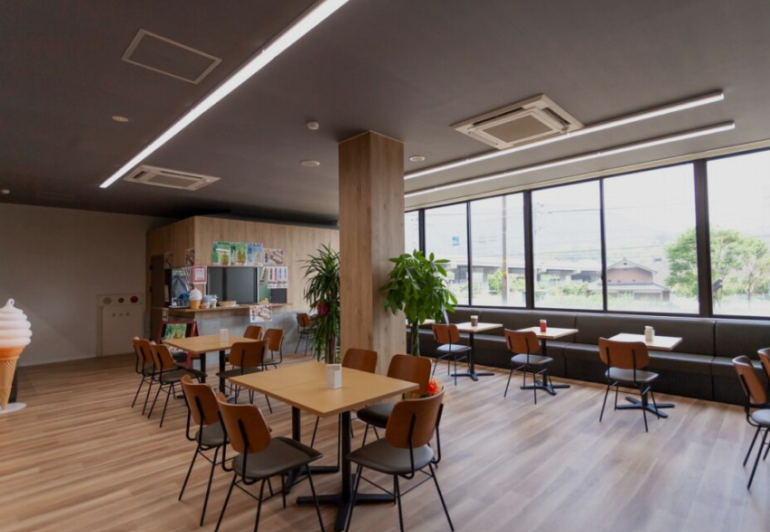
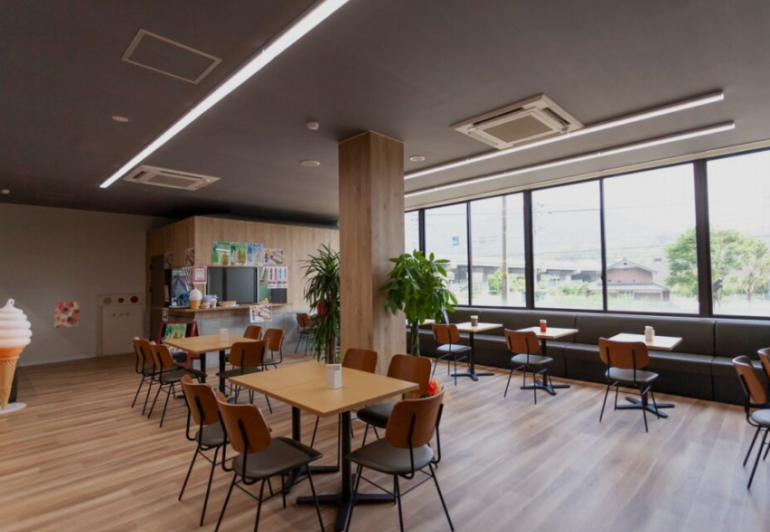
+ wall art [53,301,80,329]
